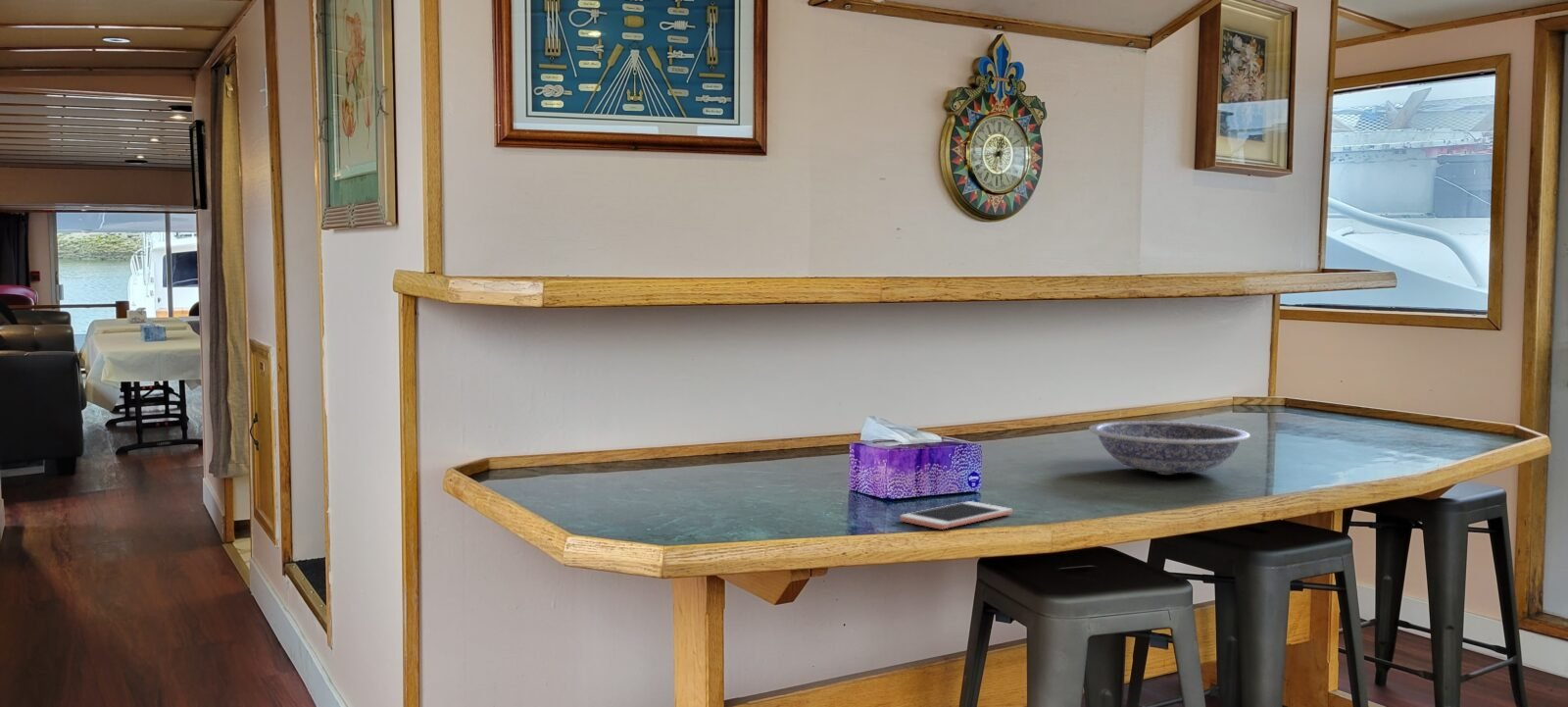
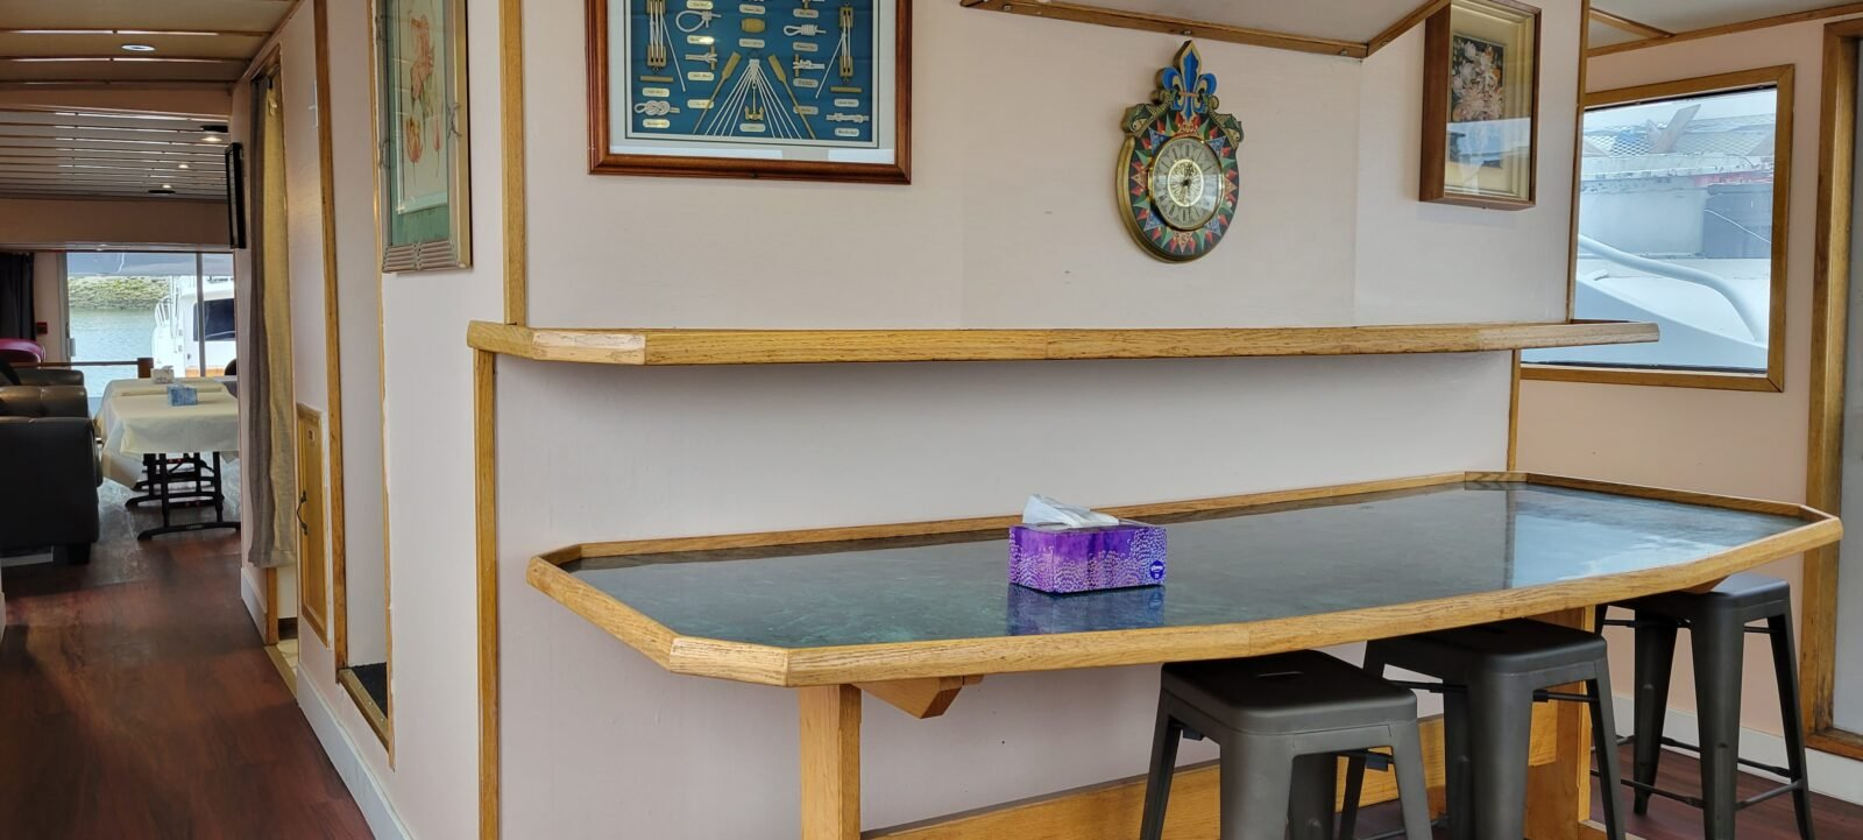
- bowl [1088,420,1251,475]
- cell phone [900,500,1013,530]
